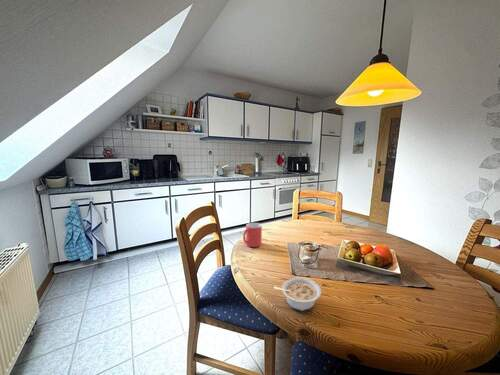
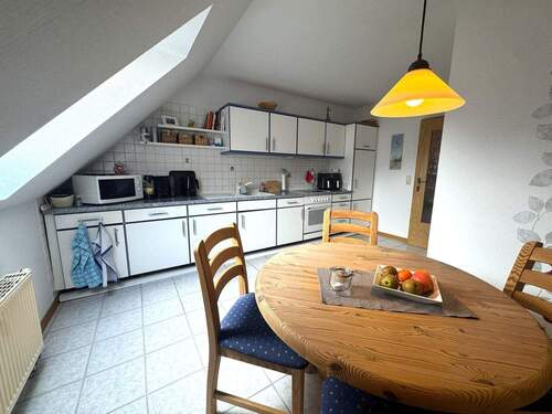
- mug [242,222,263,248]
- legume [273,276,322,312]
